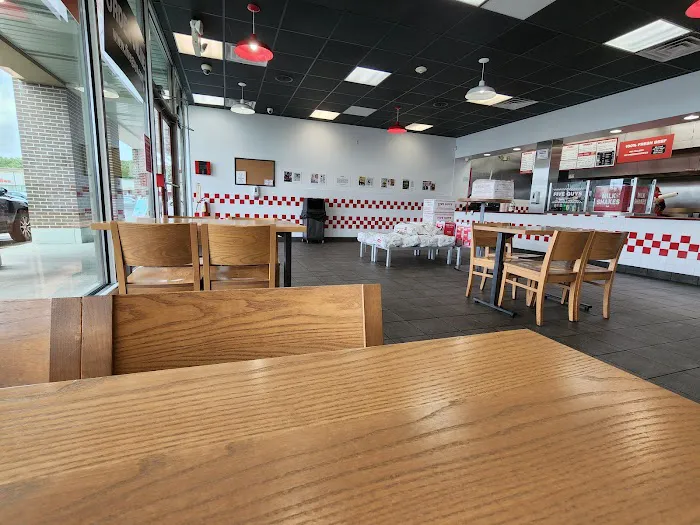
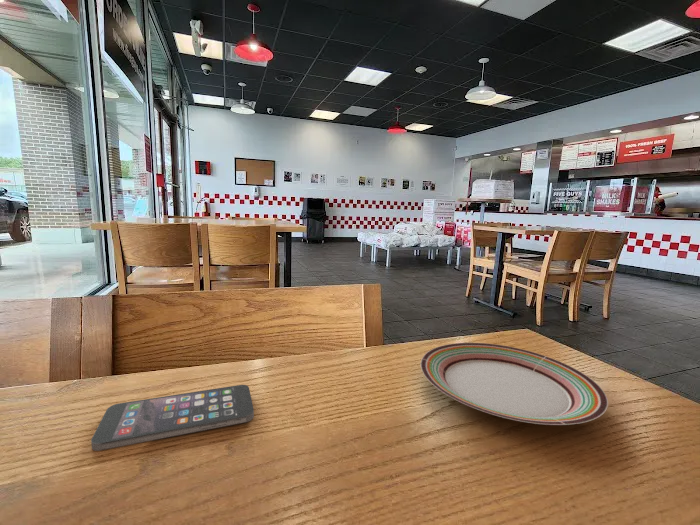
+ smartphone [90,384,255,452]
+ plate [420,342,609,426]
